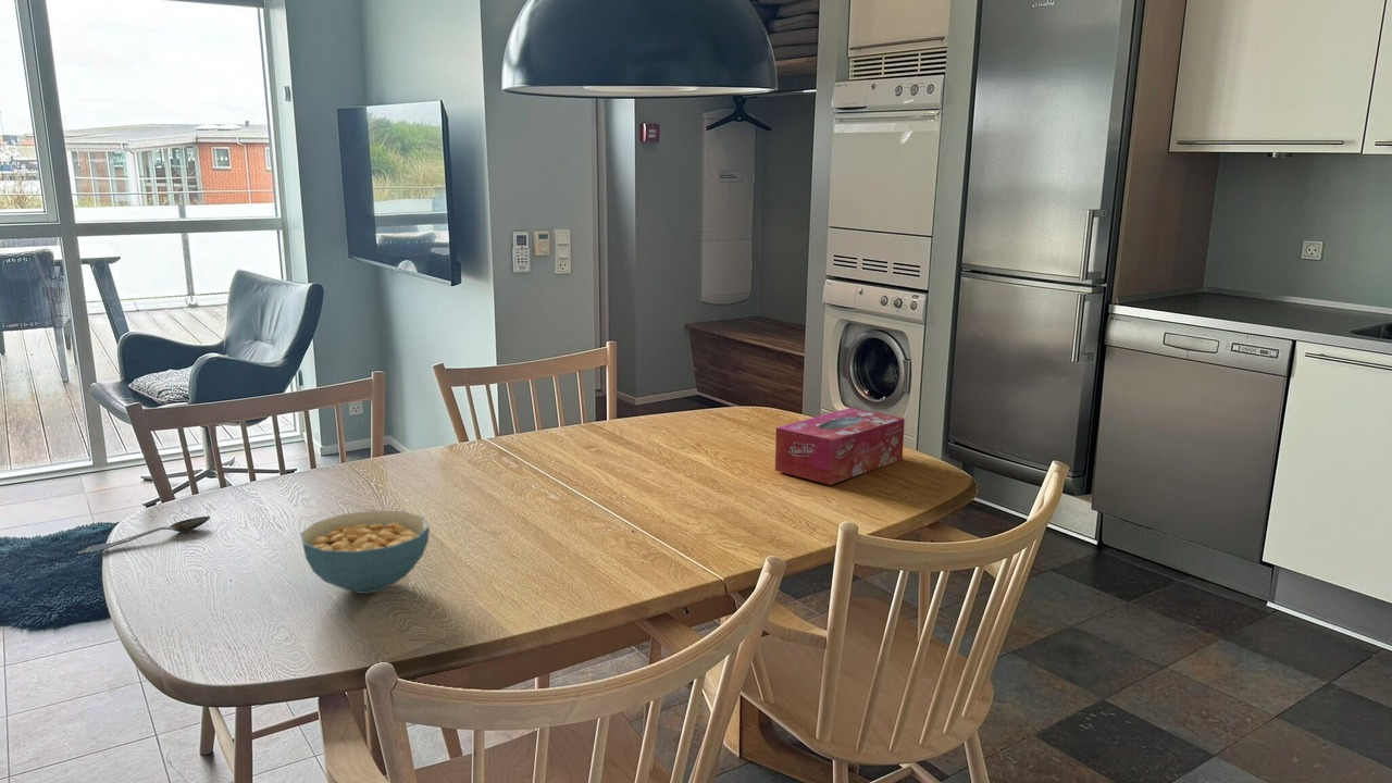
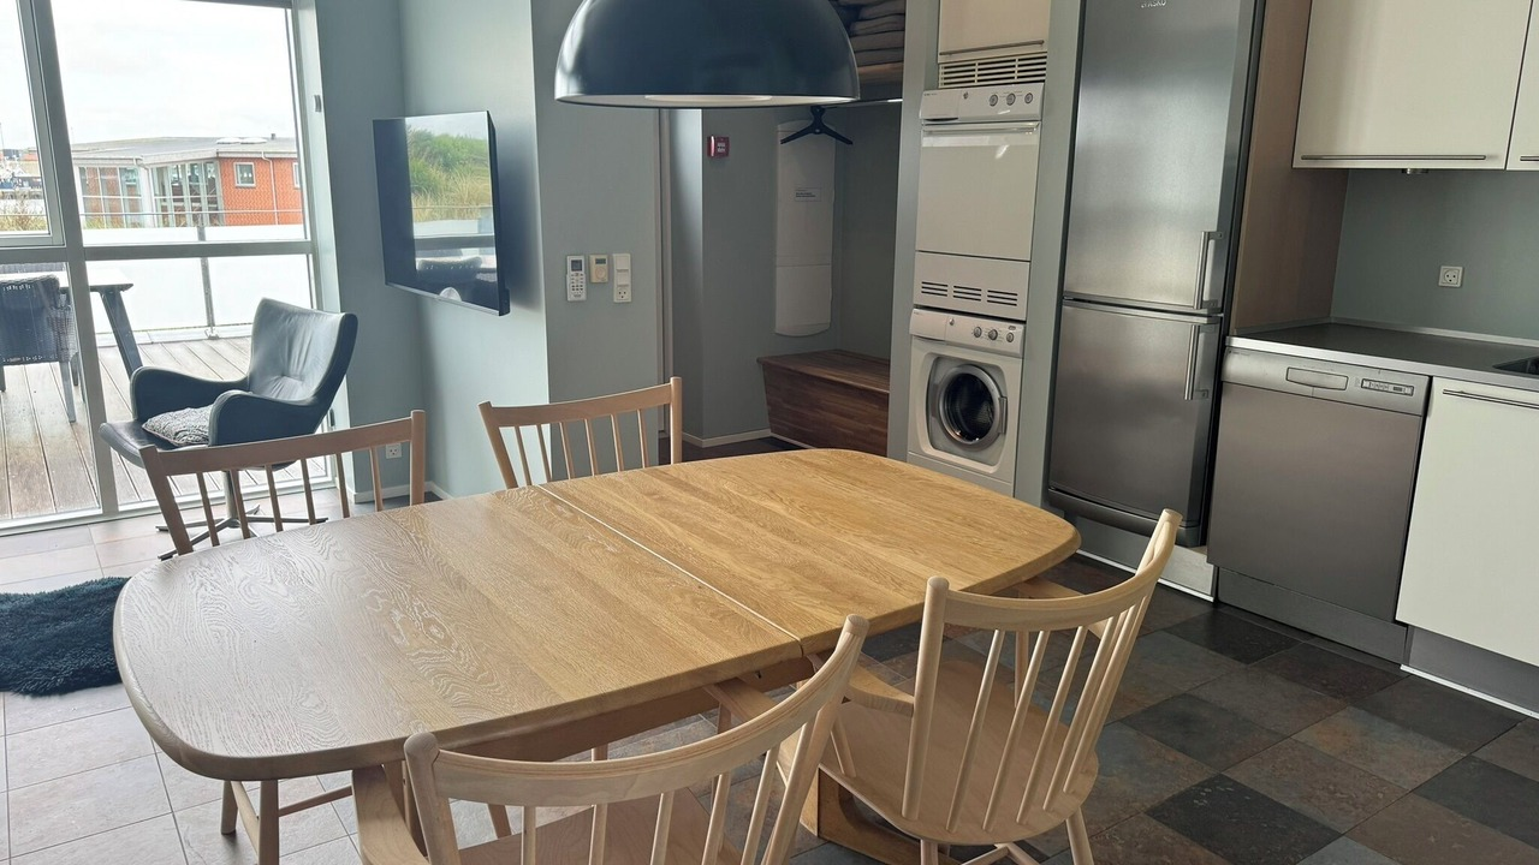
- cereal bowl [299,509,431,595]
- spoon [76,515,211,556]
- tissue box [774,407,906,486]
